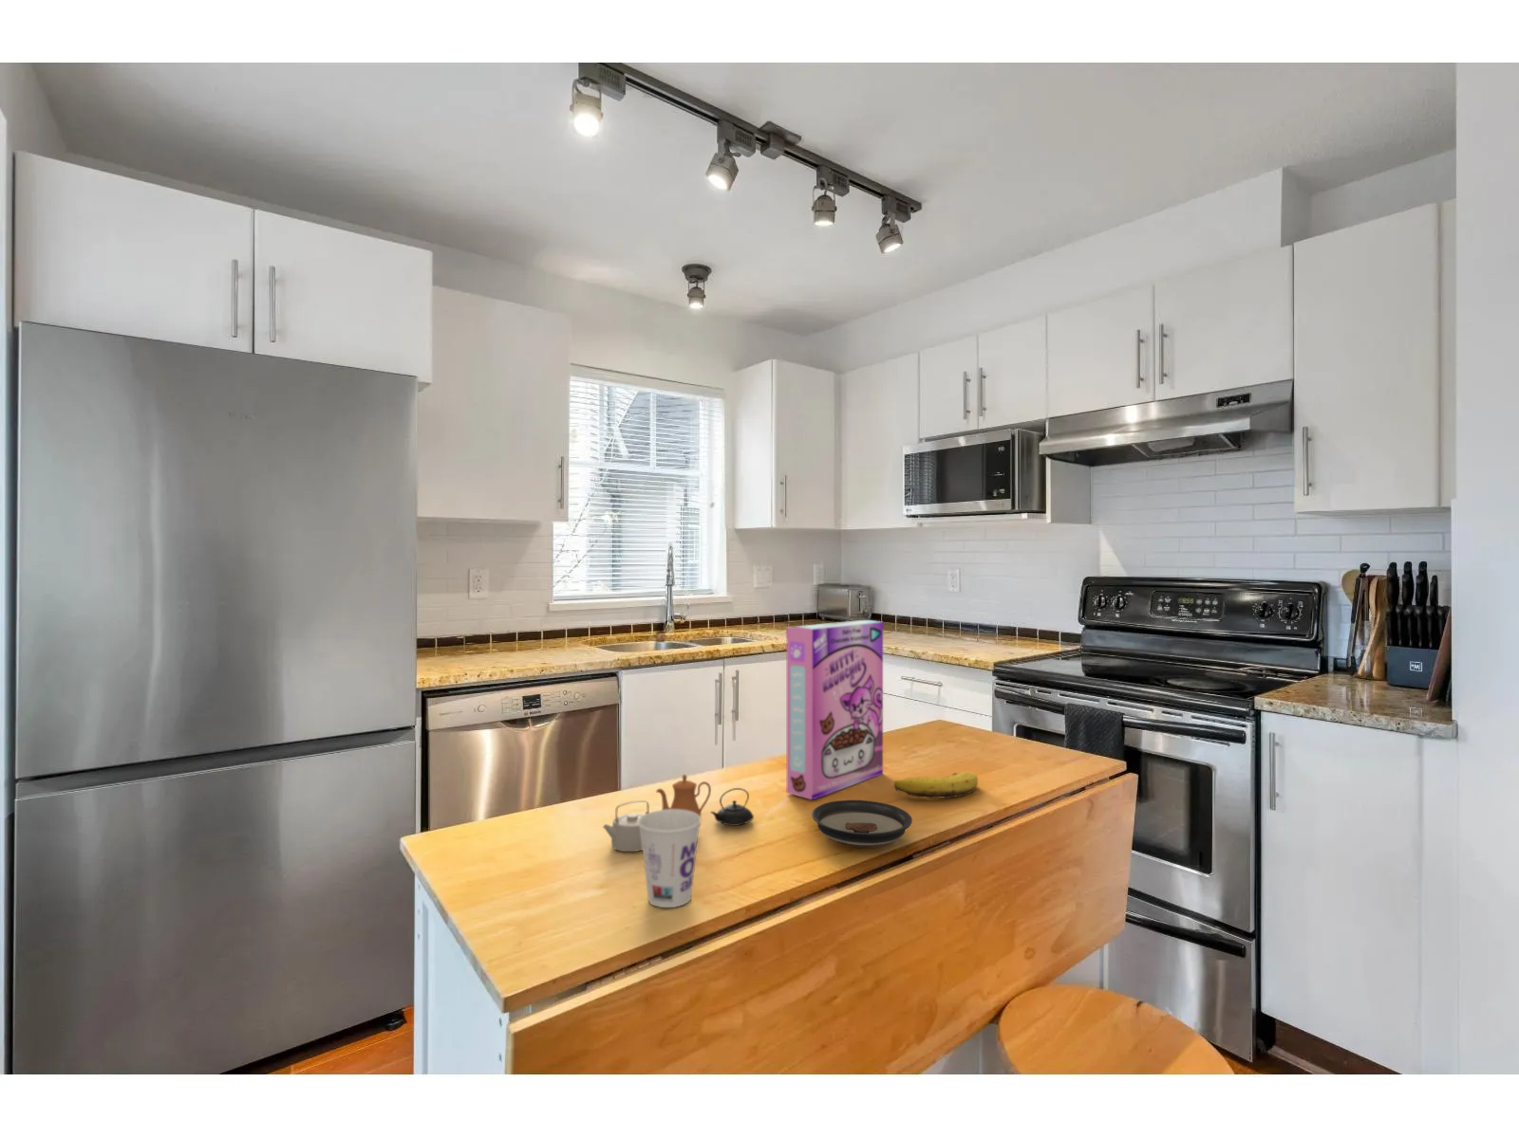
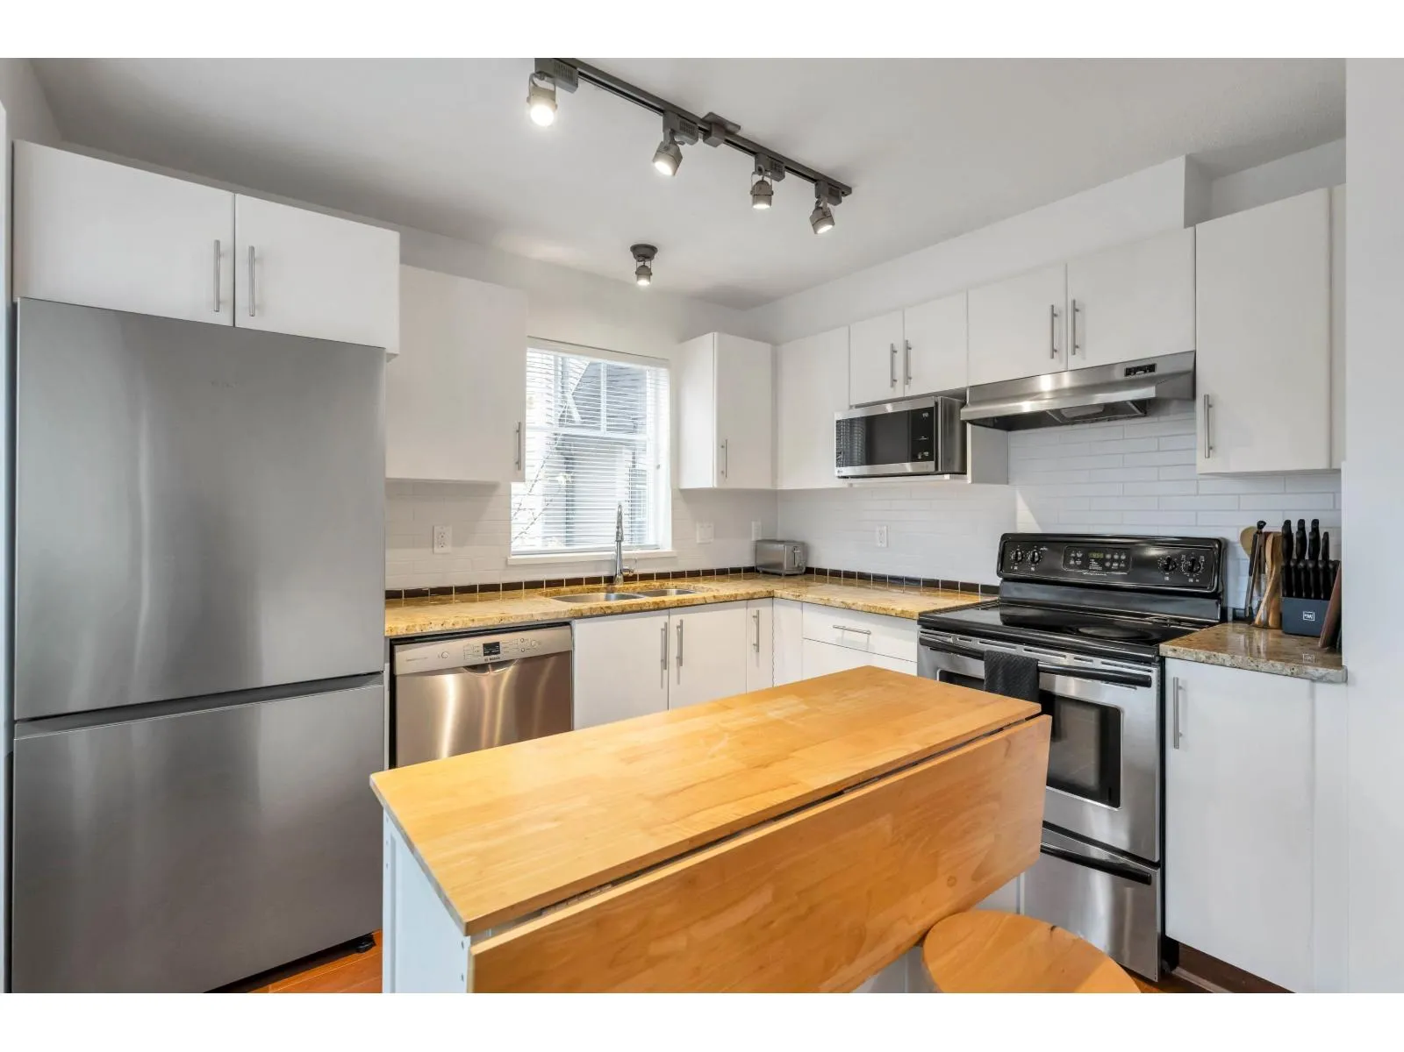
- teapot [602,773,755,852]
- cereal box [785,619,884,801]
- cup [638,809,702,908]
- banana [892,771,978,800]
- saucer [811,800,914,849]
